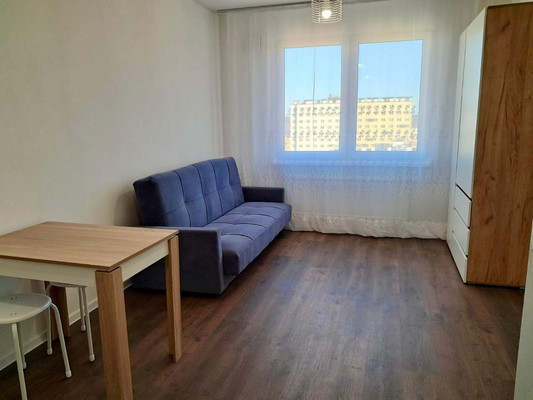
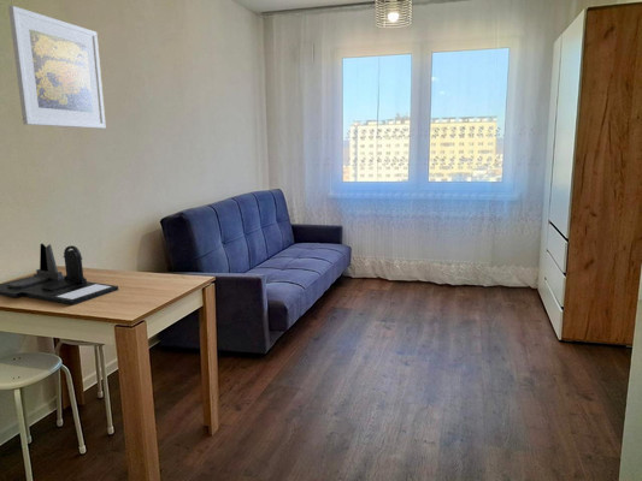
+ desk organizer [0,243,119,307]
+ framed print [7,5,107,130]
